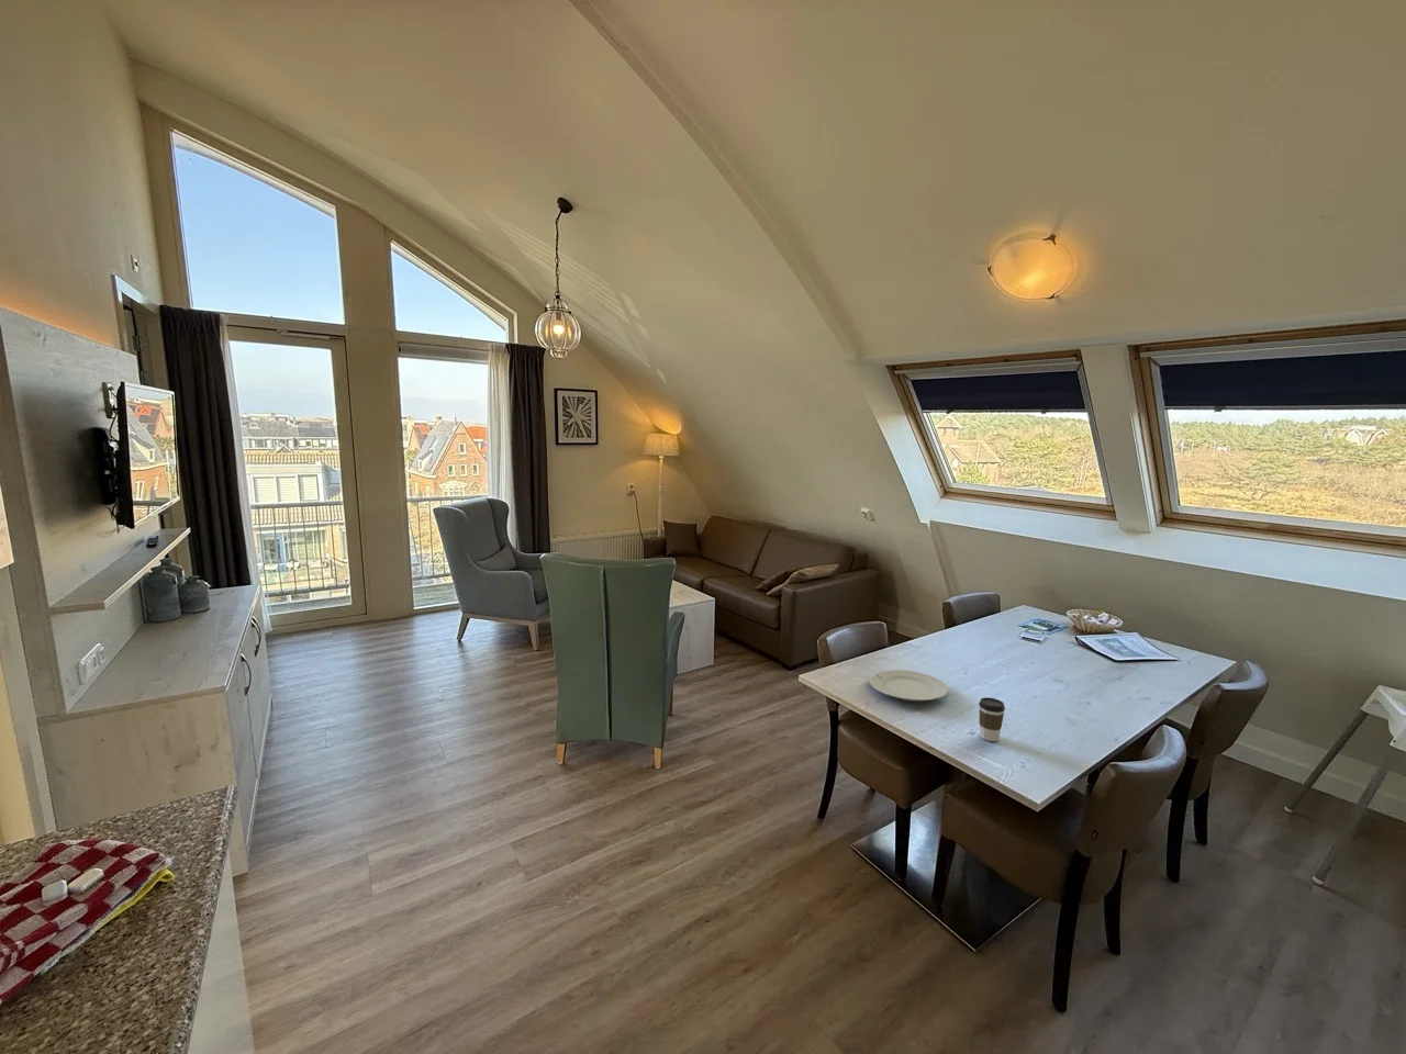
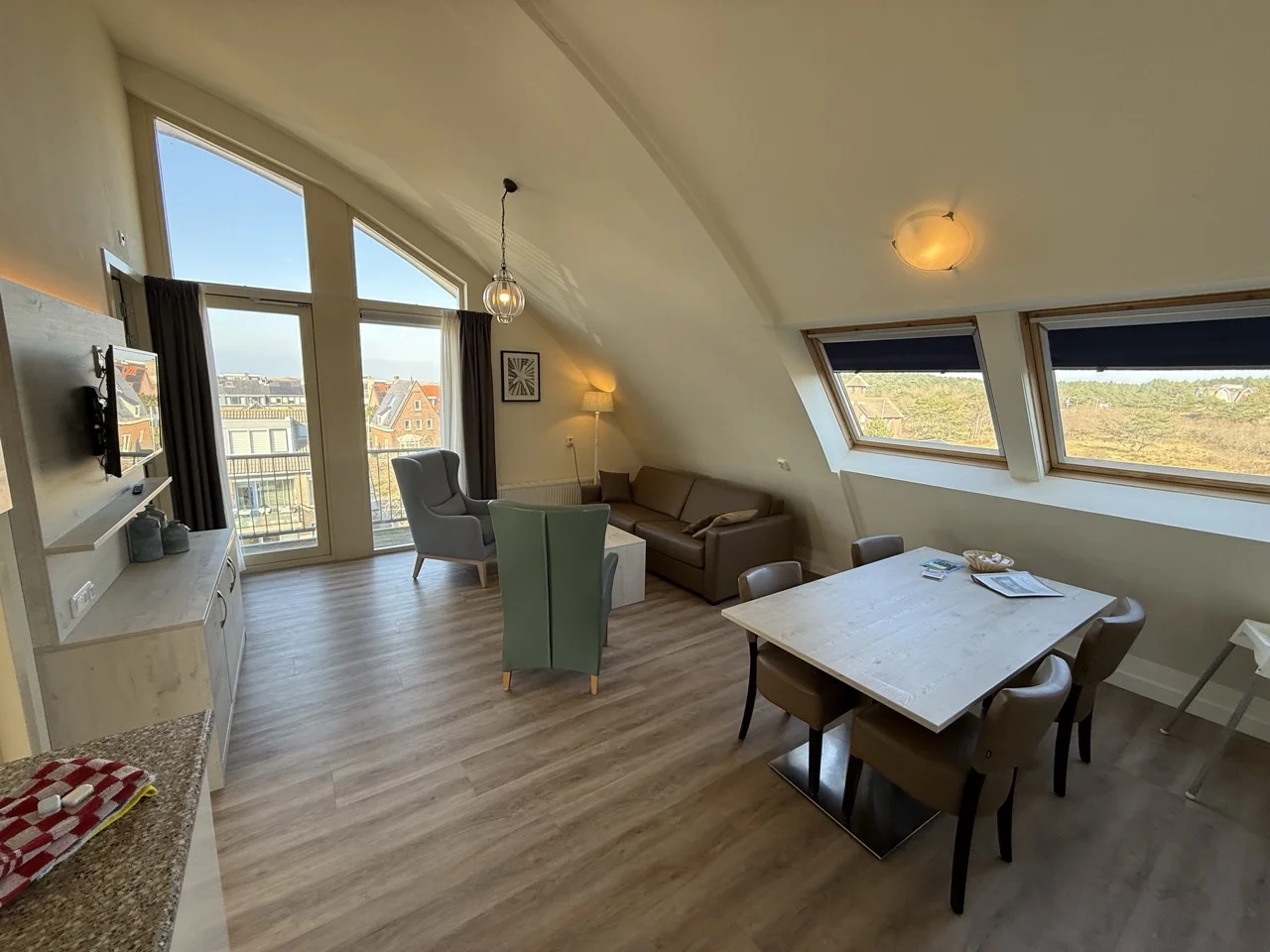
- coffee cup [978,696,1006,742]
- chinaware [869,669,949,703]
